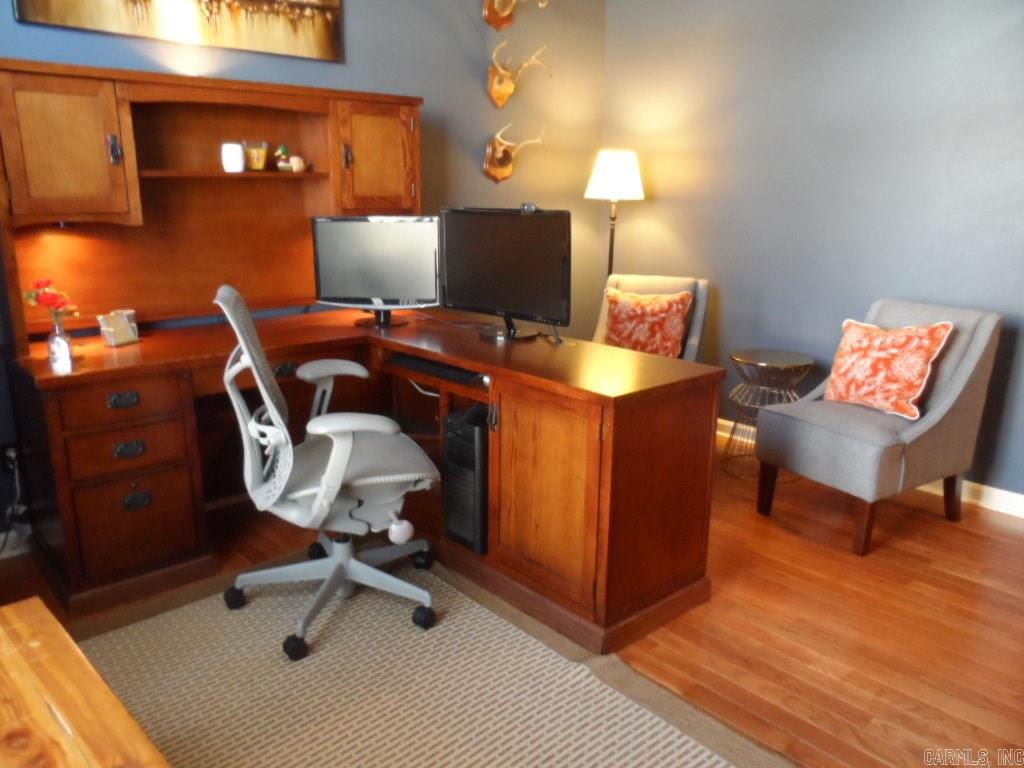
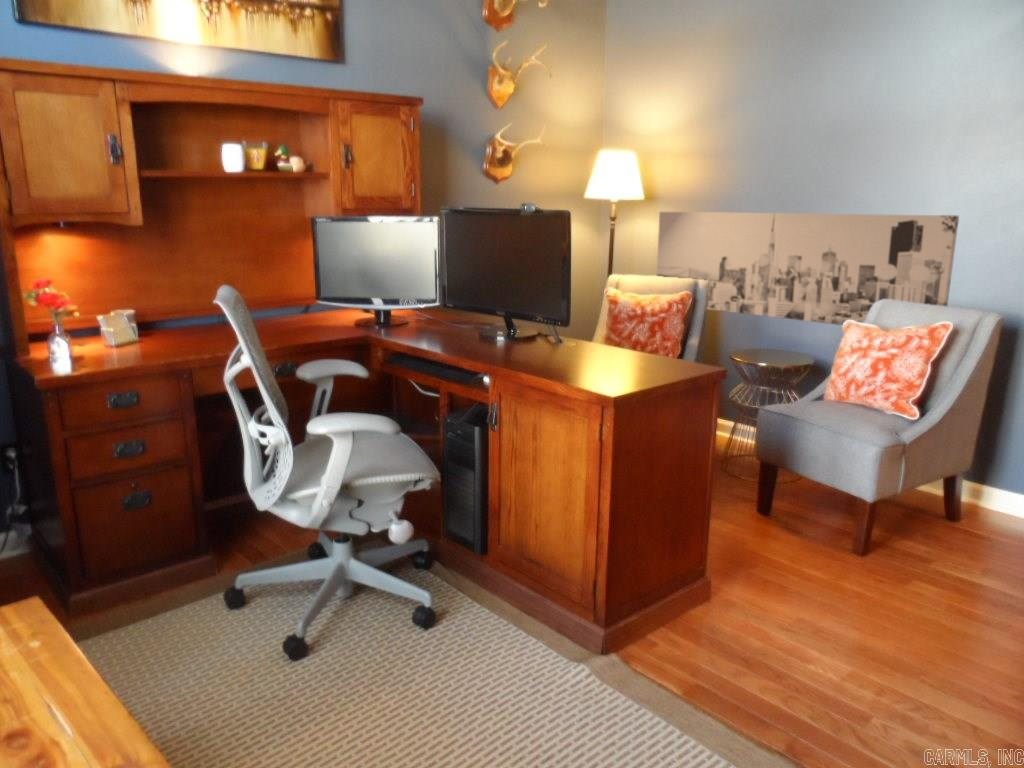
+ wall art [655,211,960,326]
